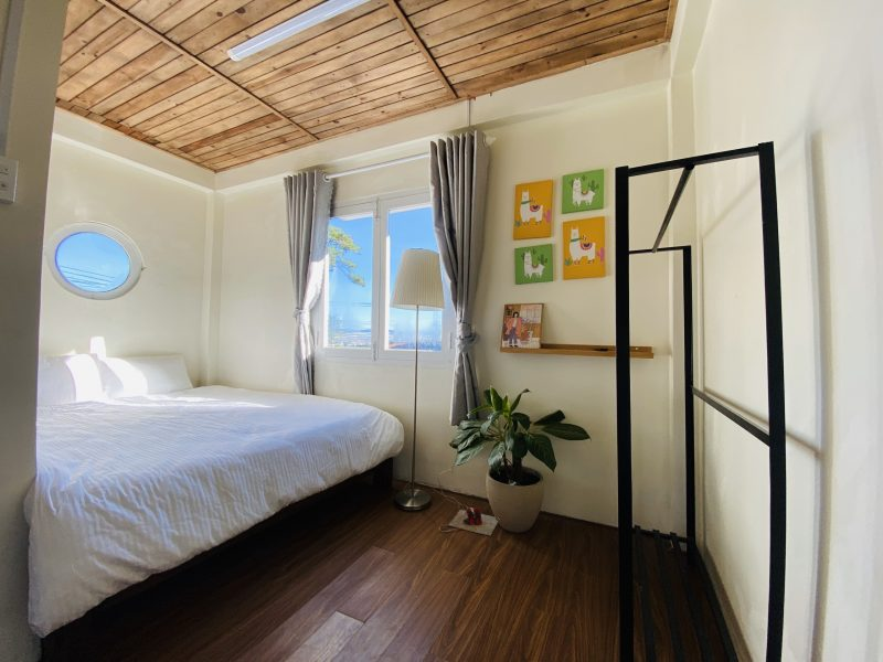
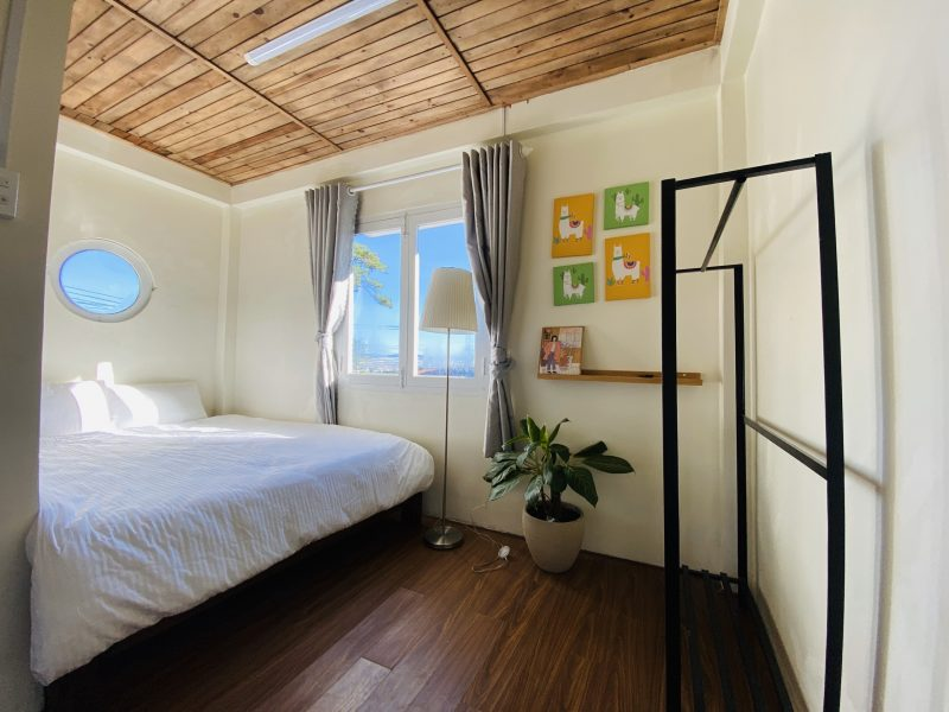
- slippers [447,506,499,537]
